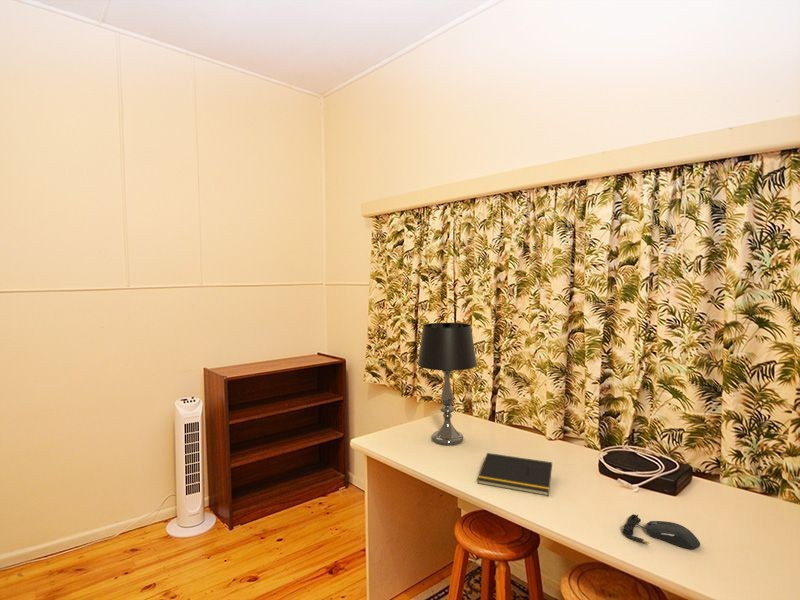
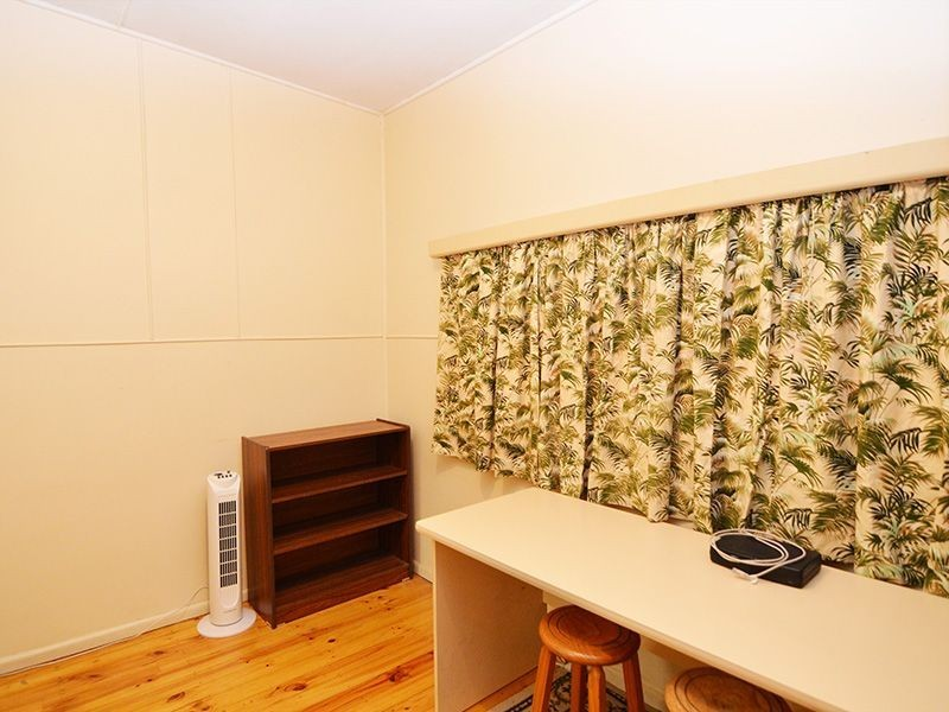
- computer mouse [621,513,701,550]
- notepad [477,452,553,497]
- table lamp [417,322,478,446]
